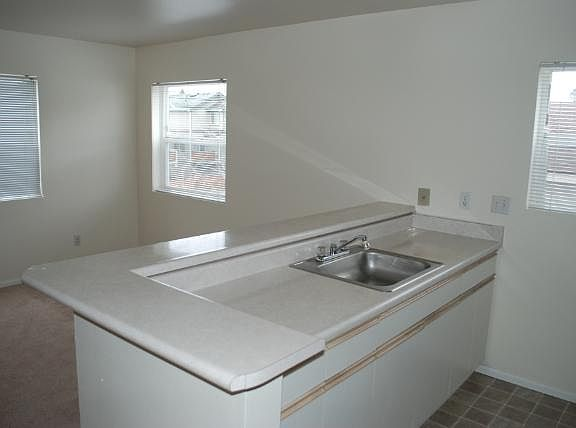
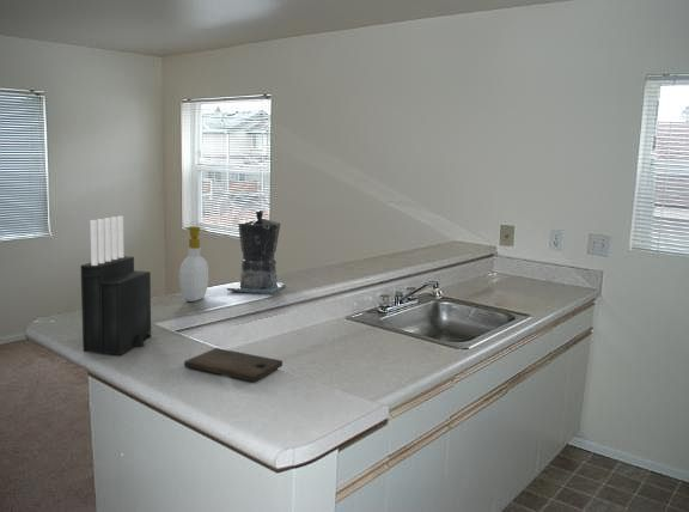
+ coffee maker [226,209,286,295]
+ soap bottle [178,225,211,303]
+ cutting board [183,347,283,383]
+ knife block [80,215,152,356]
